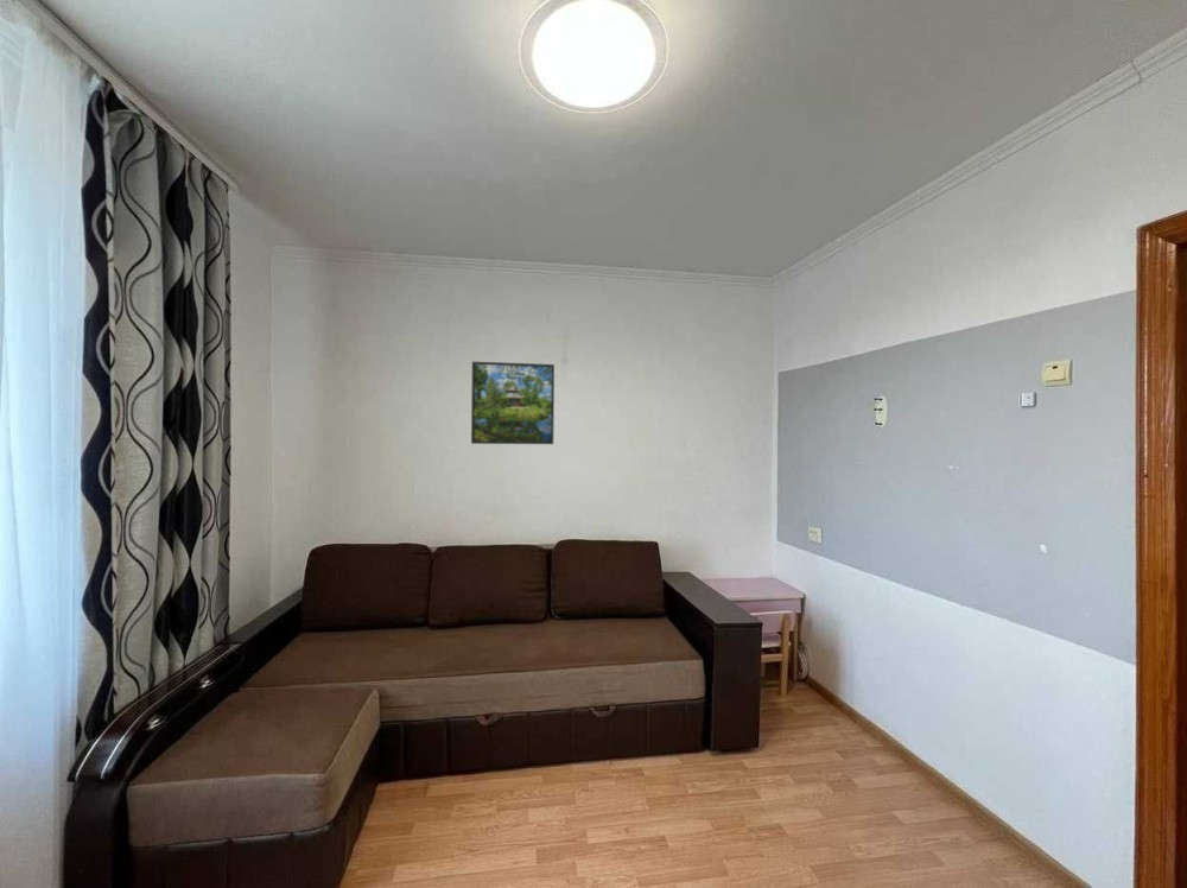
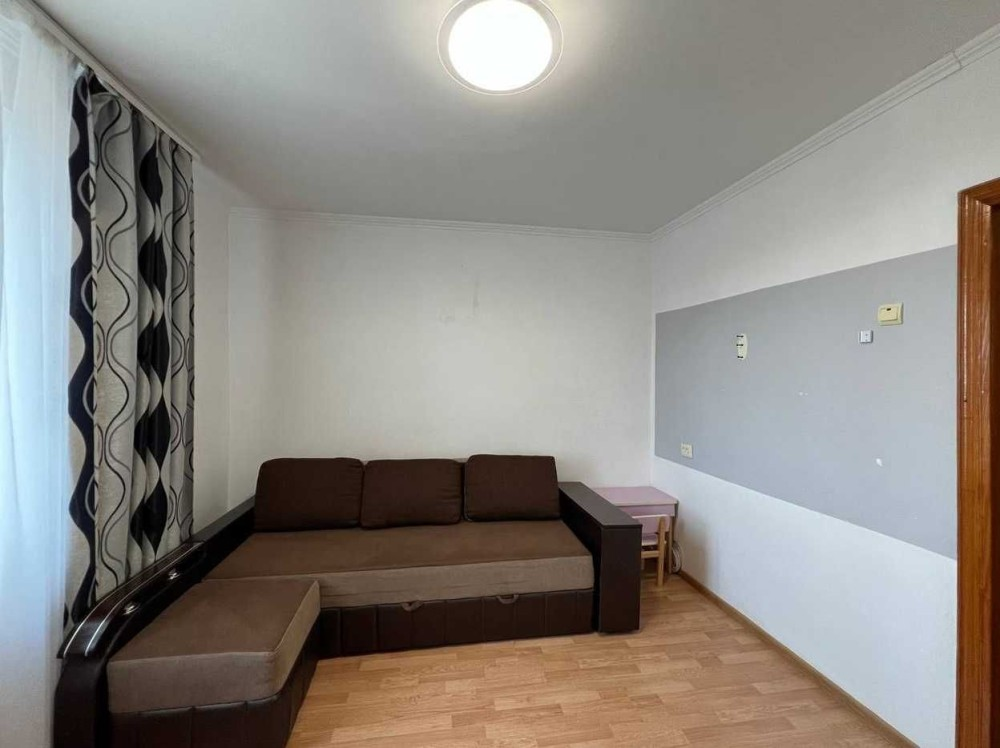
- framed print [470,361,556,445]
